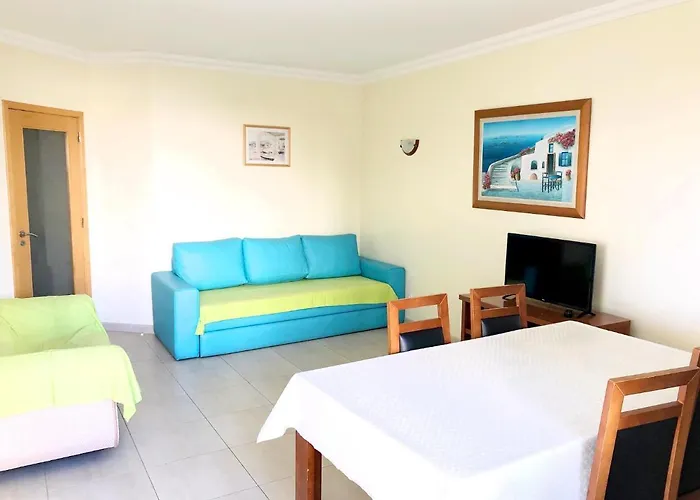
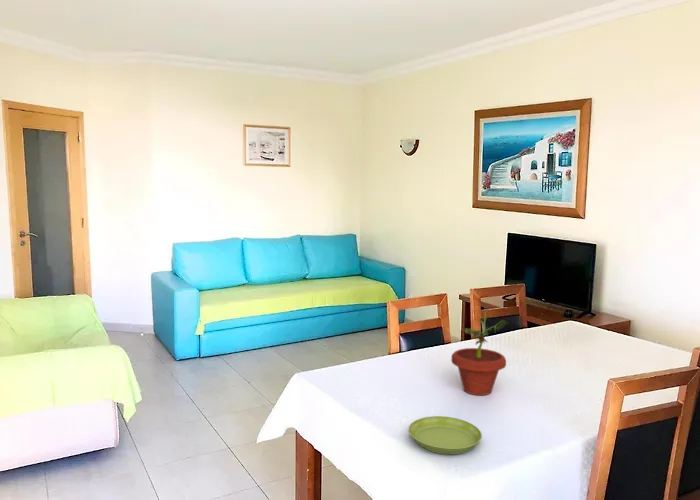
+ saucer [408,415,483,455]
+ potted plant [450,306,509,396]
